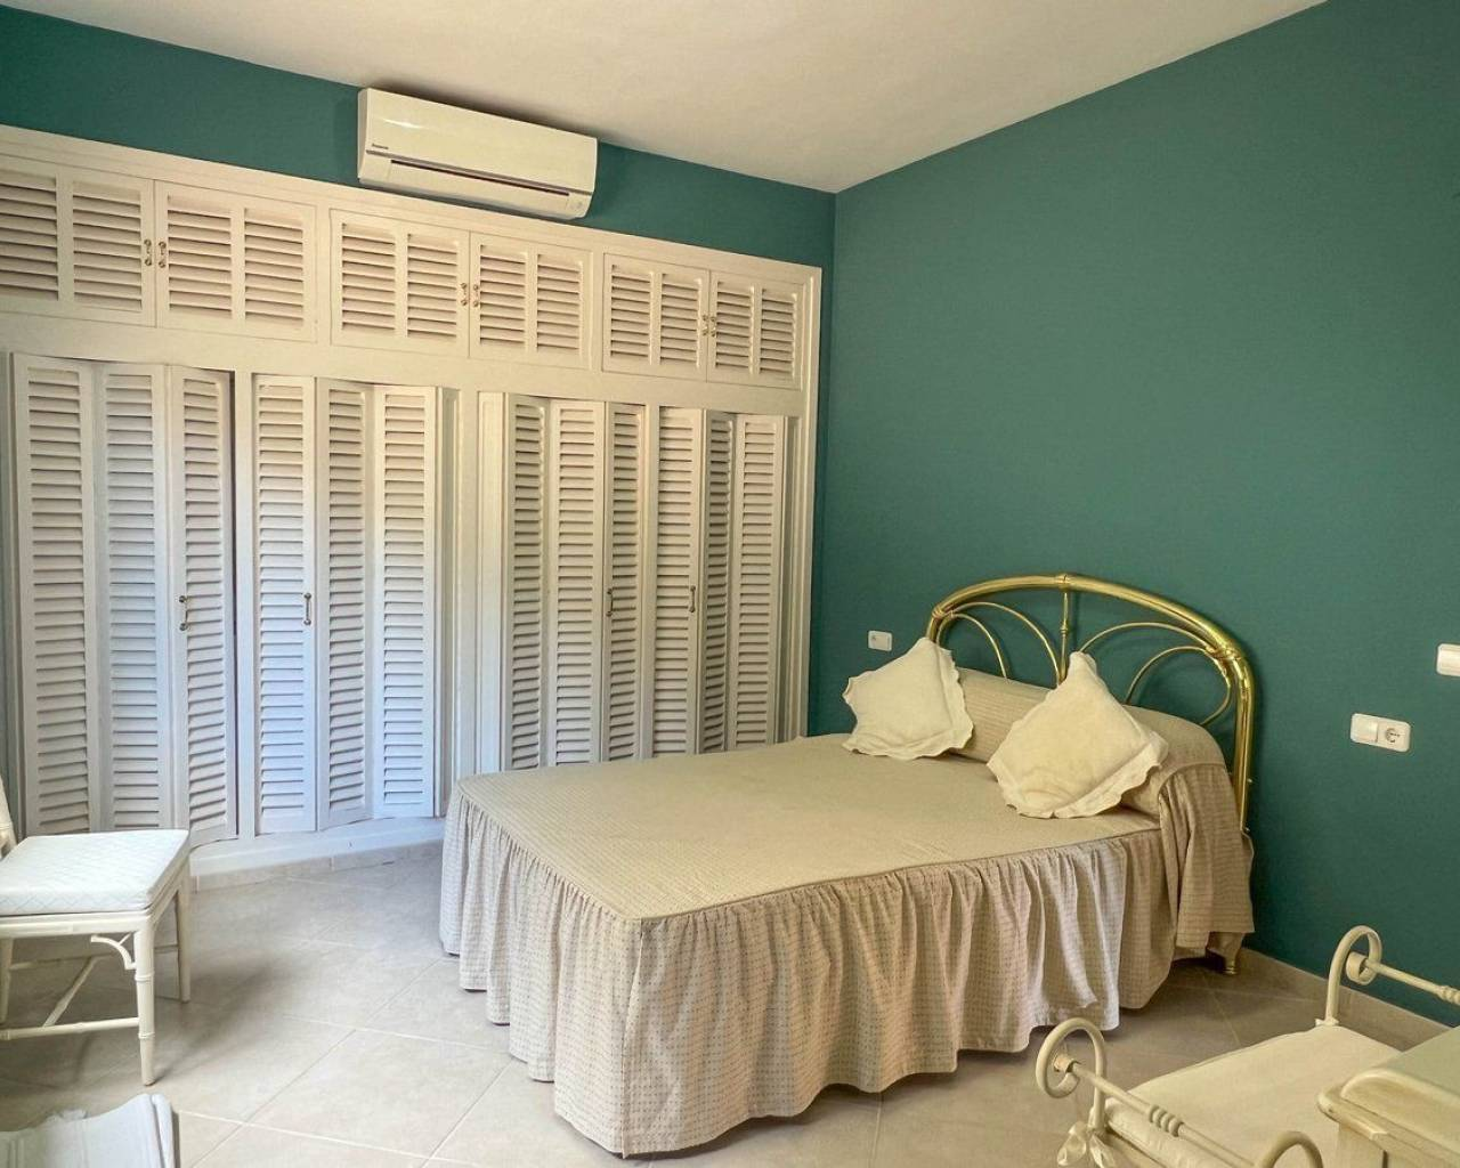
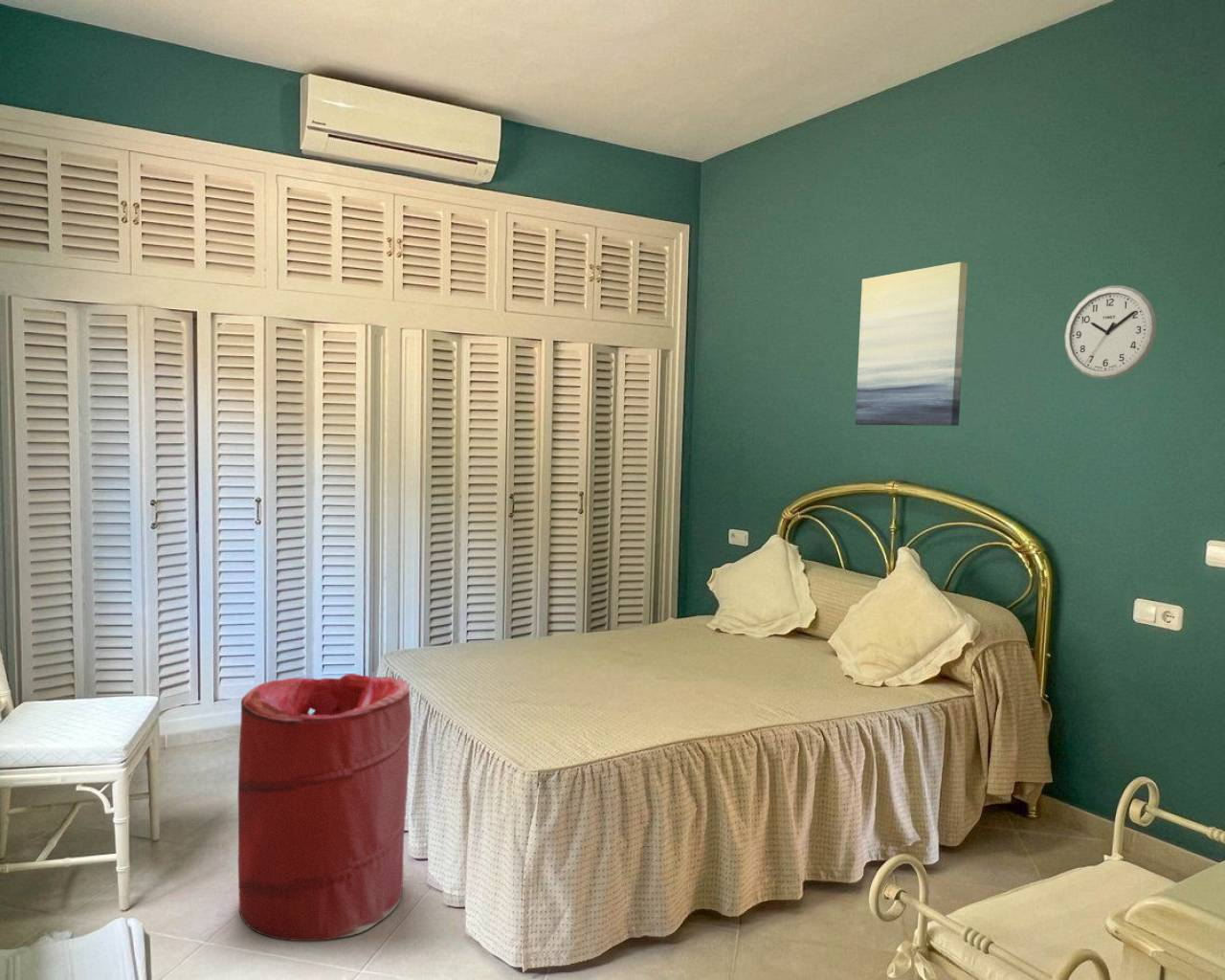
+ wall art [855,261,969,427]
+ laundry hamper [237,673,412,942]
+ wall clock [1063,284,1158,380]
